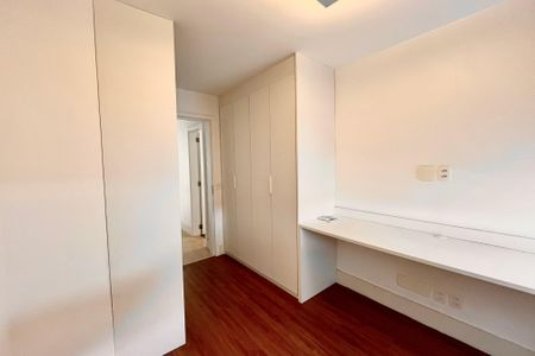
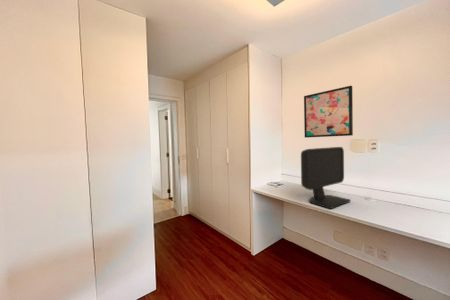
+ monitor [300,146,351,210]
+ wall art [303,85,354,139]
